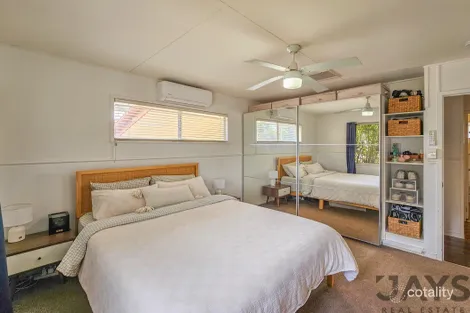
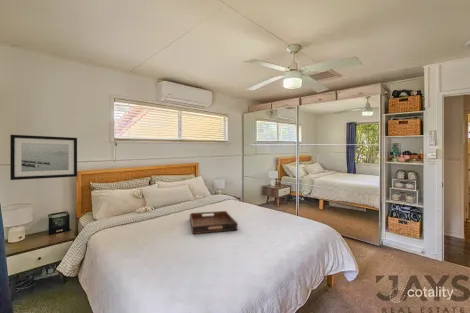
+ wall art [9,134,78,181]
+ serving tray [189,210,238,235]
